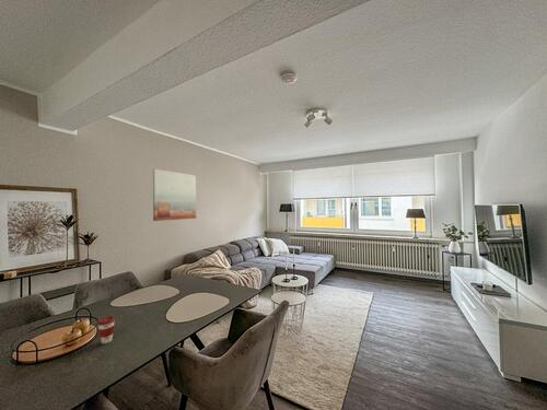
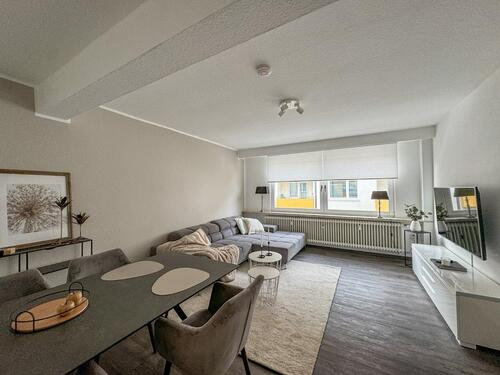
- wall art [152,168,197,222]
- coffee cup [96,315,116,345]
